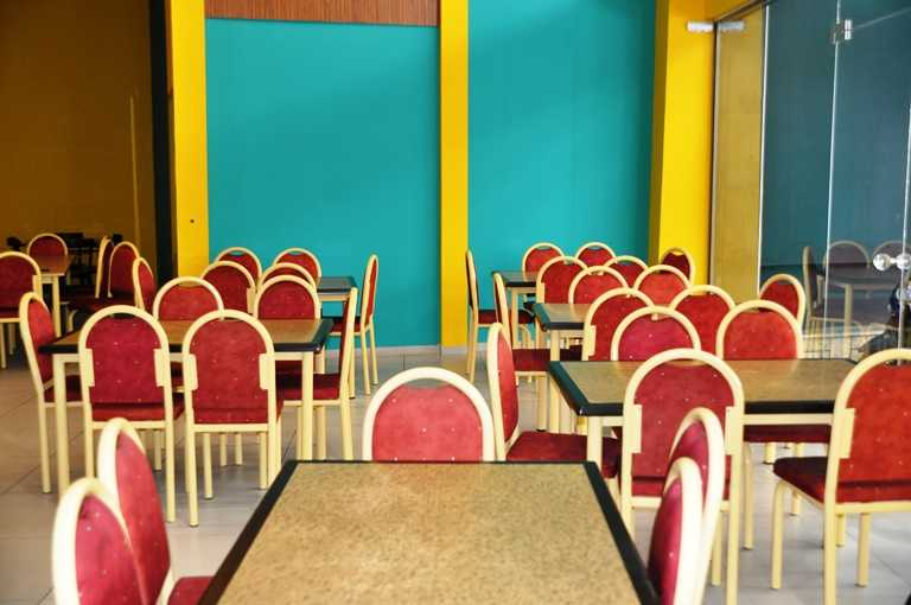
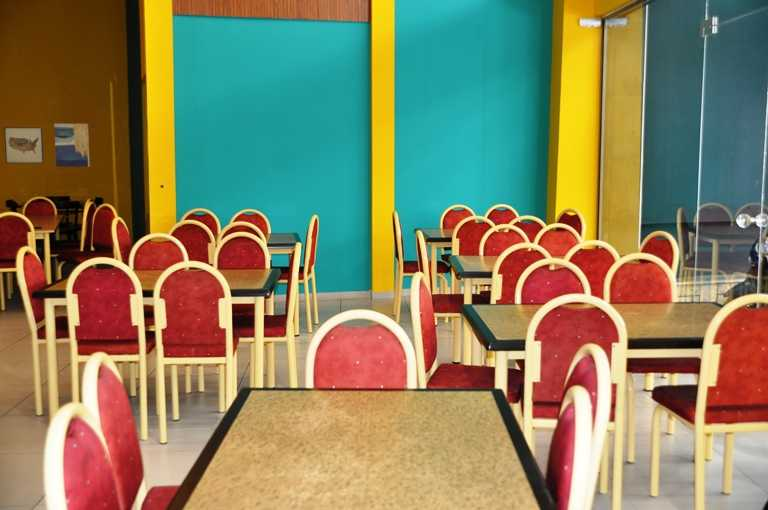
+ wall art [3,126,45,164]
+ wall art [53,123,91,168]
